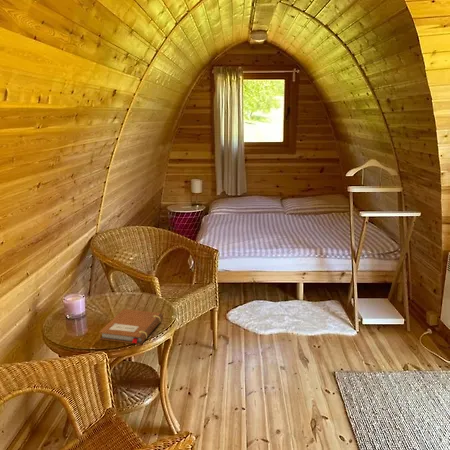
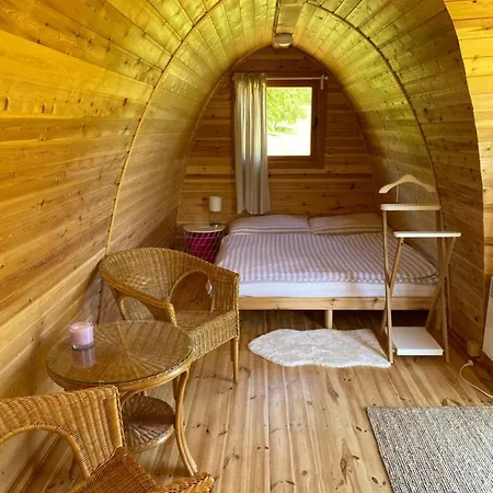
- notebook [98,308,164,345]
